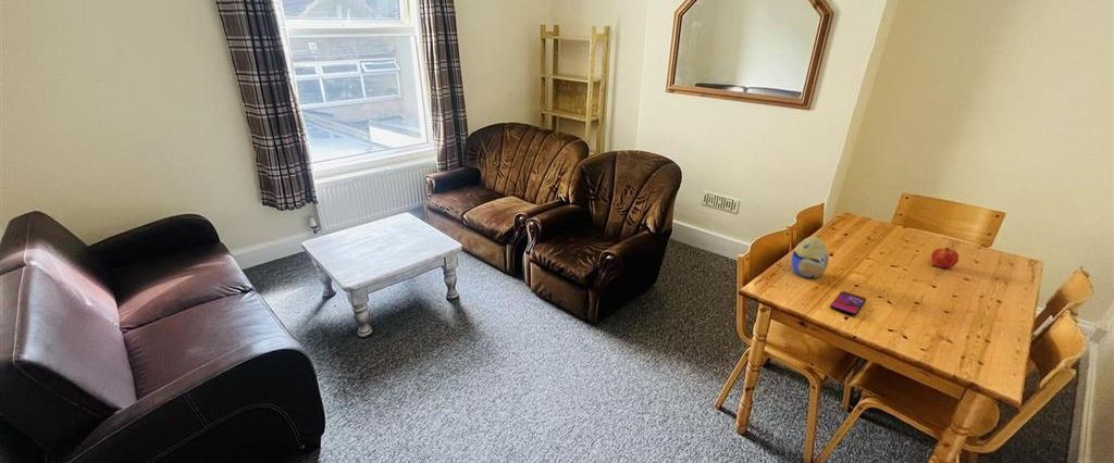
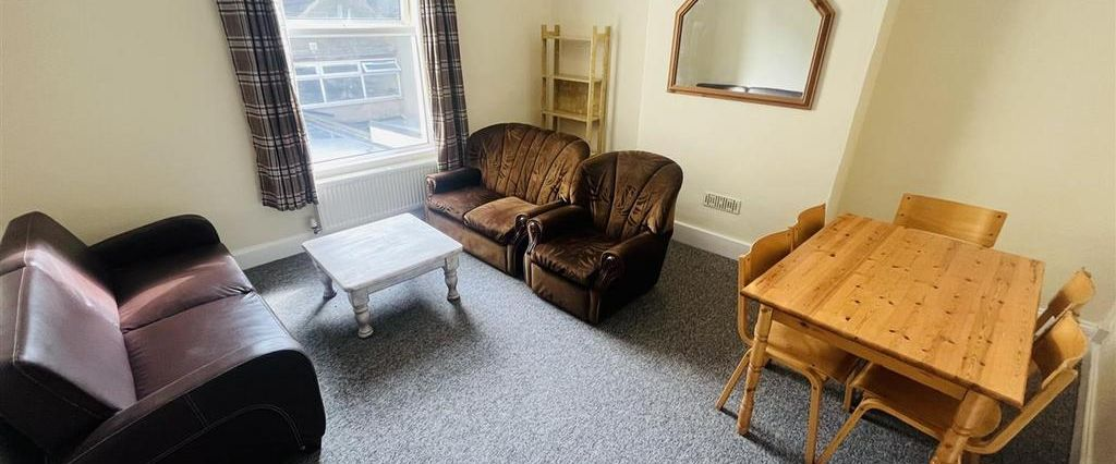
- decorative egg [790,236,830,279]
- smartphone [830,290,867,316]
- fruit [930,247,960,268]
